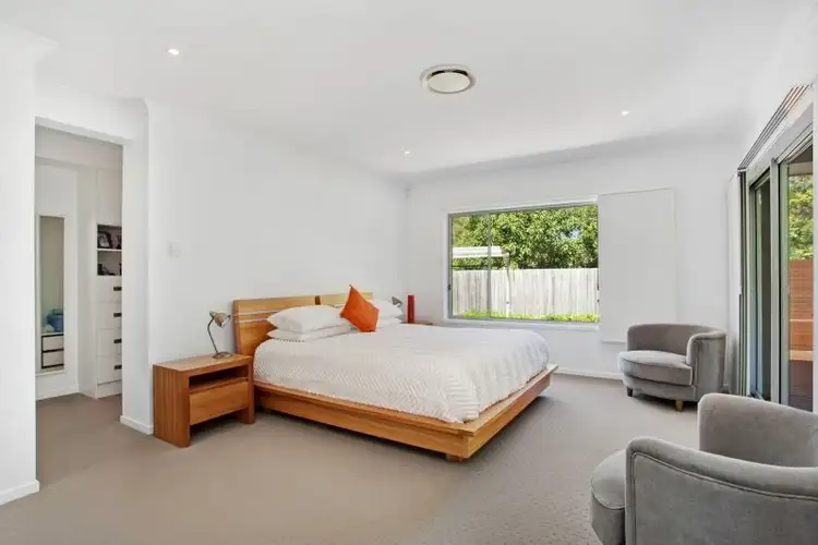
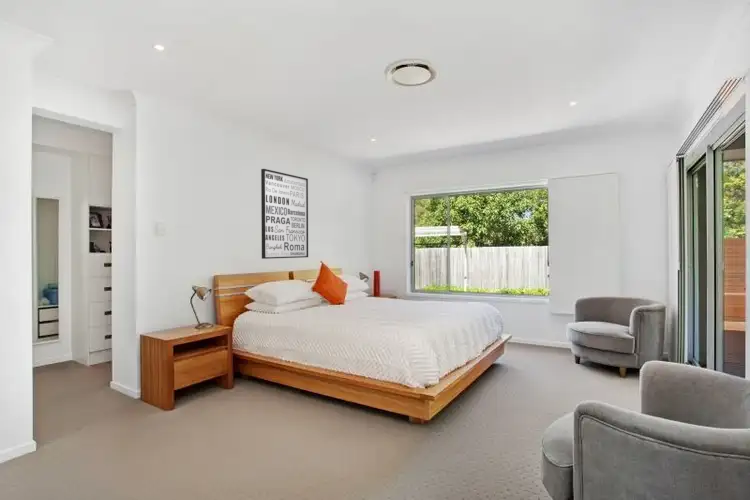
+ wall art [260,168,309,260]
